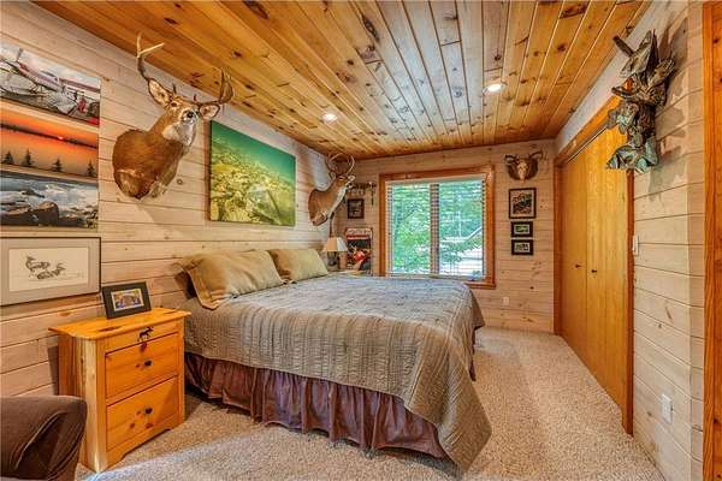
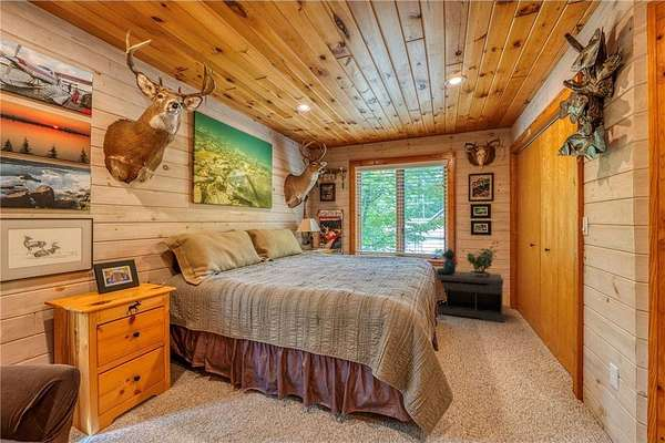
+ stuffed bear [436,246,457,275]
+ bench [434,269,504,323]
+ potted plant [467,248,498,277]
